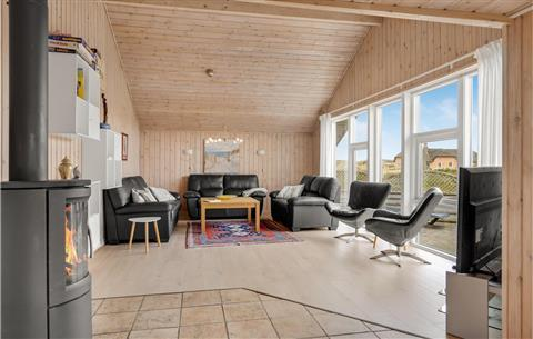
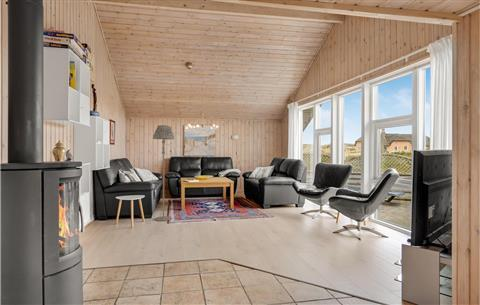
+ floor lamp [152,124,175,222]
